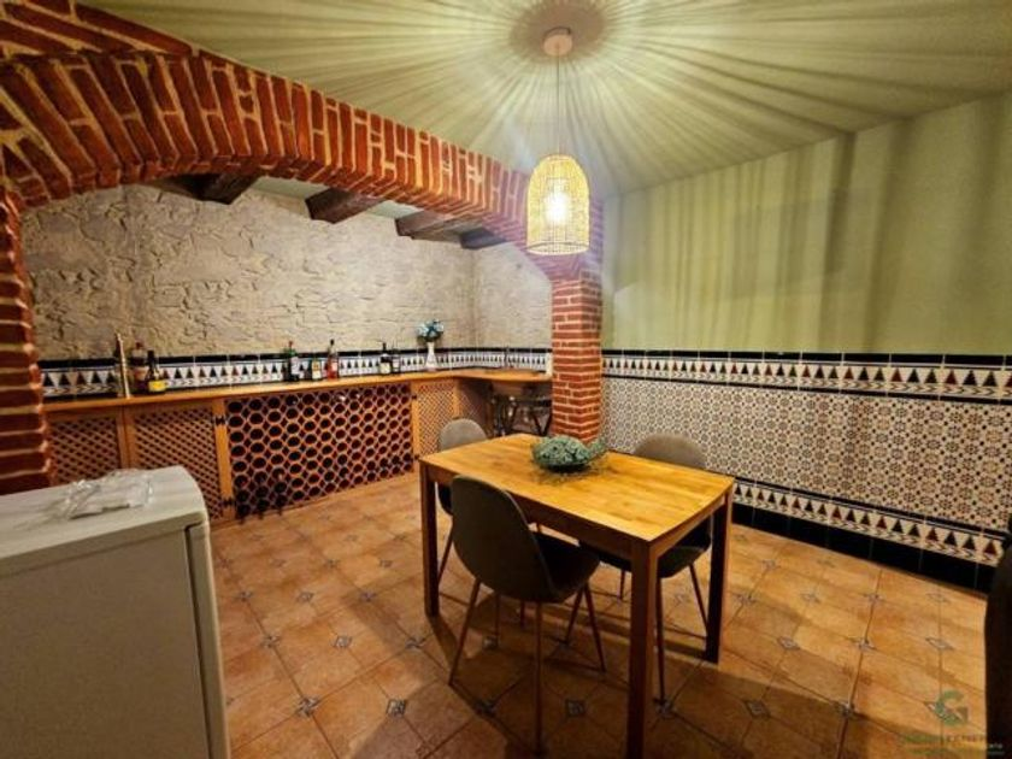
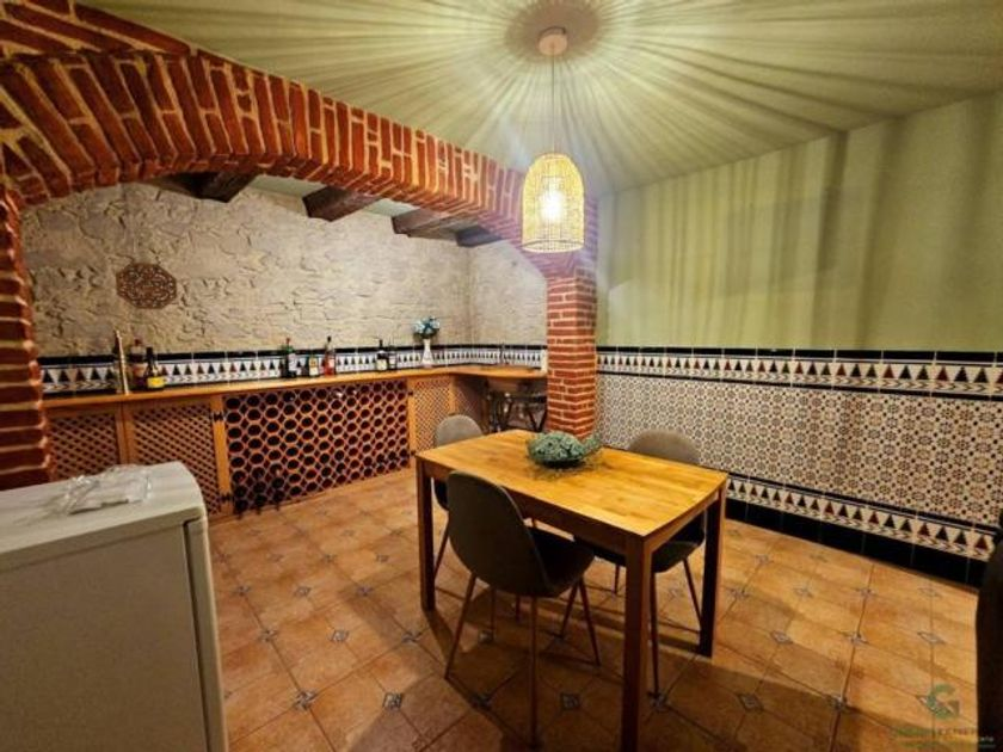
+ decorative platter [115,260,179,312]
